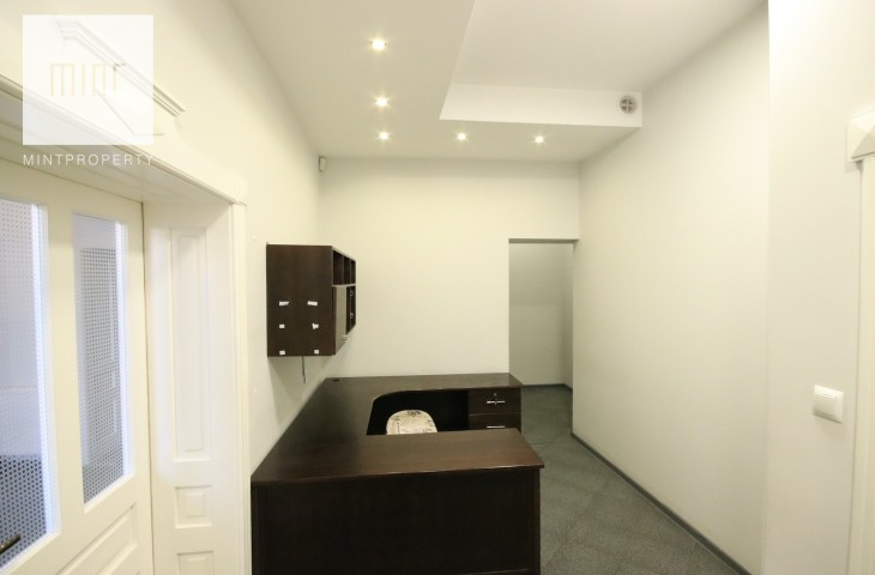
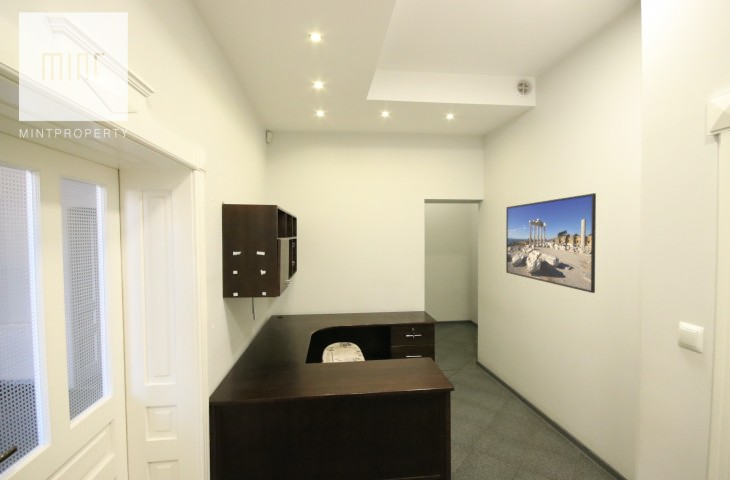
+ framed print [505,192,597,294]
